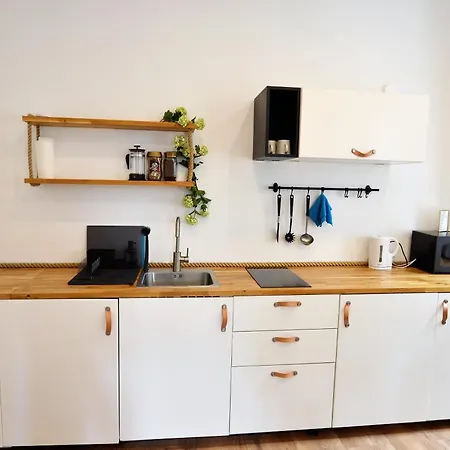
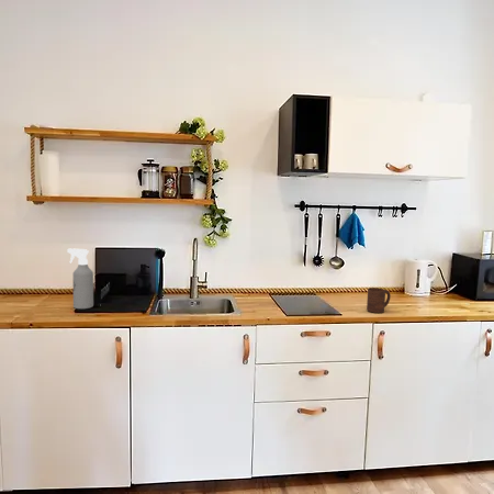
+ cup [366,287,392,314]
+ spray bottle [66,247,94,310]
